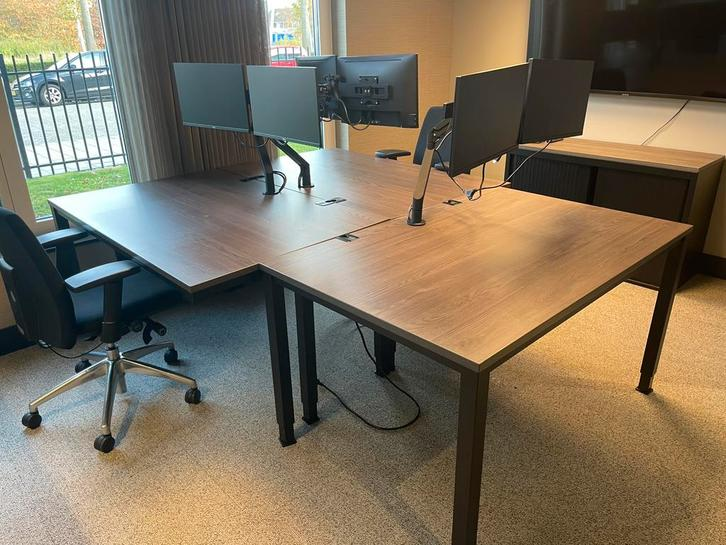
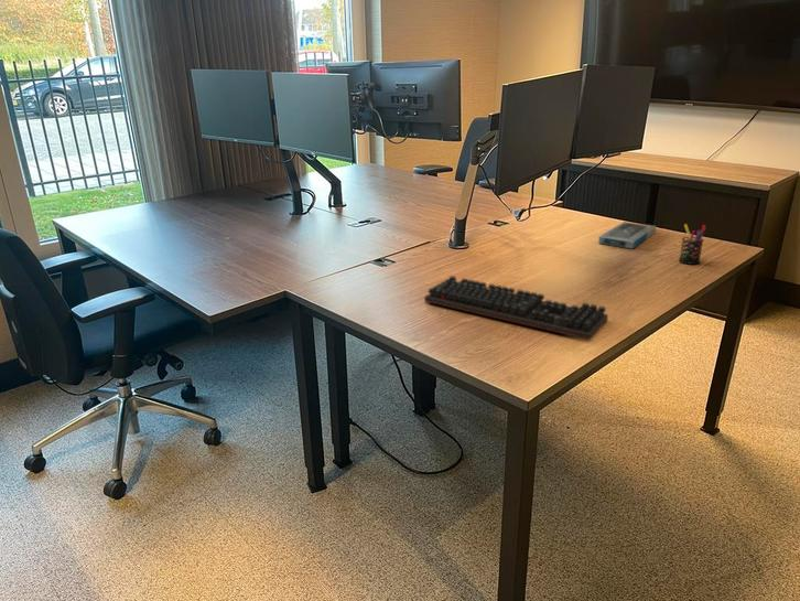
+ pen holder [678,223,706,266]
+ speaker [597,221,657,250]
+ keyboard [423,275,609,342]
